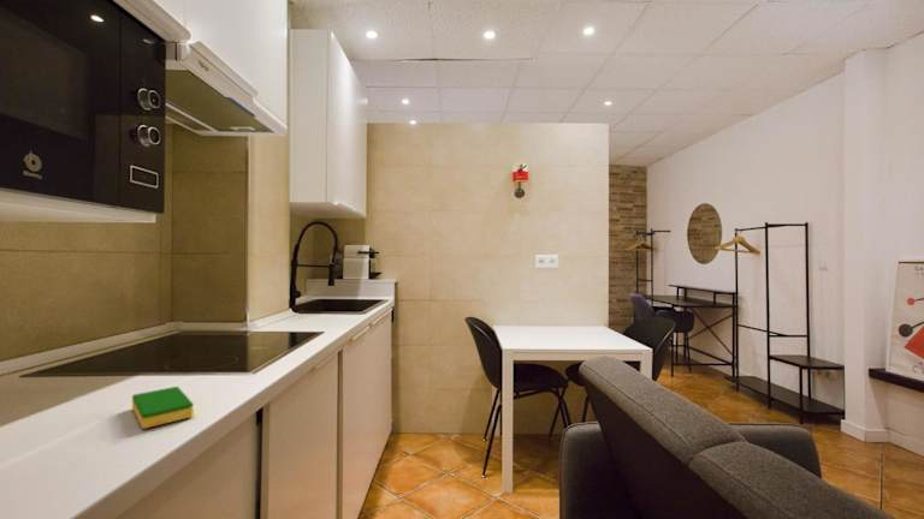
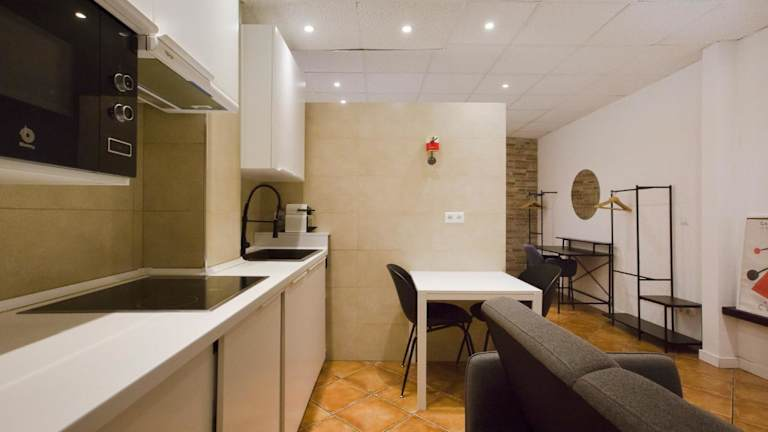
- dish sponge [131,386,195,430]
